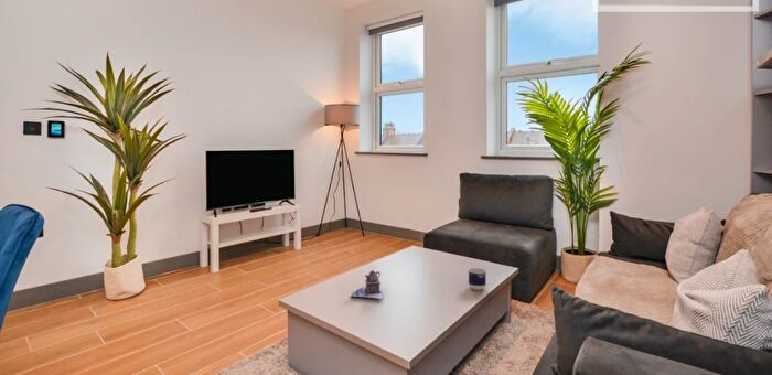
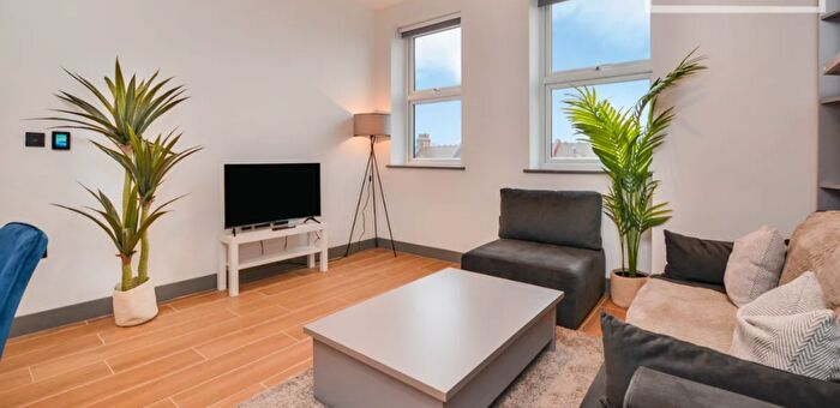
- cup [467,267,487,291]
- teapot [350,269,385,300]
